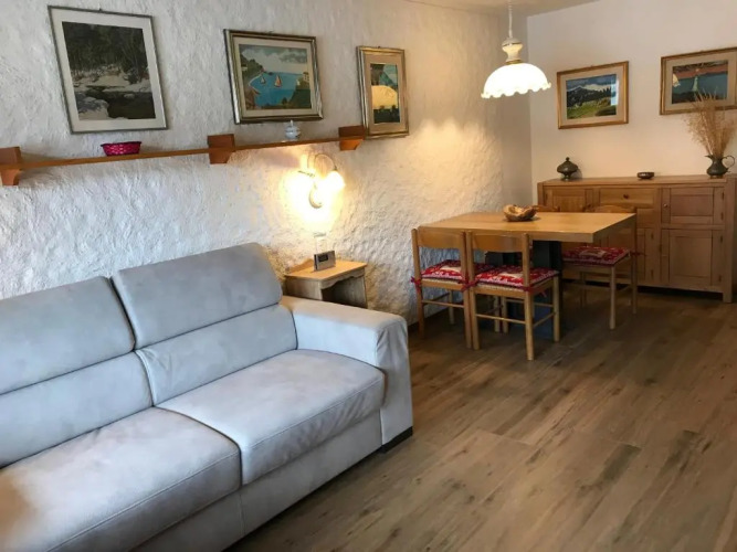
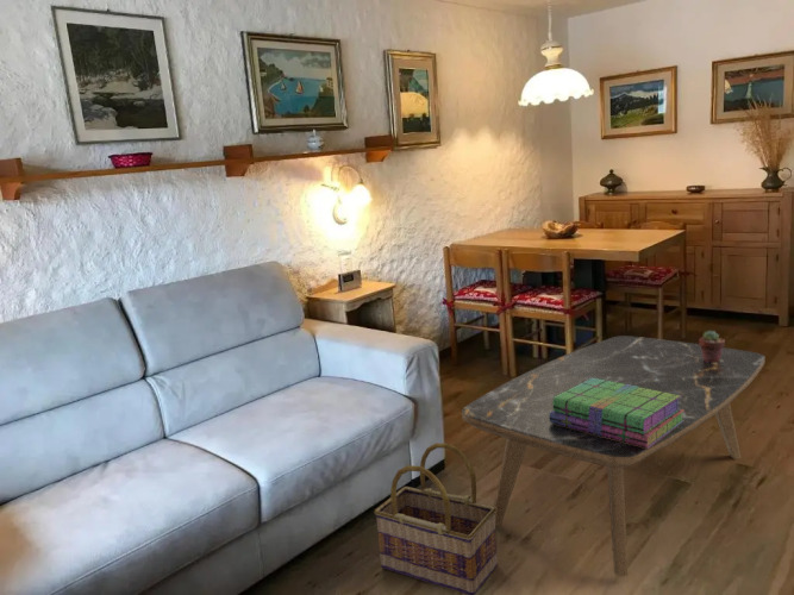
+ stack of books [549,377,684,449]
+ coffee table [461,334,765,578]
+ basket [373,441,499,595]
+ potted succulent [698,330,726,363]
